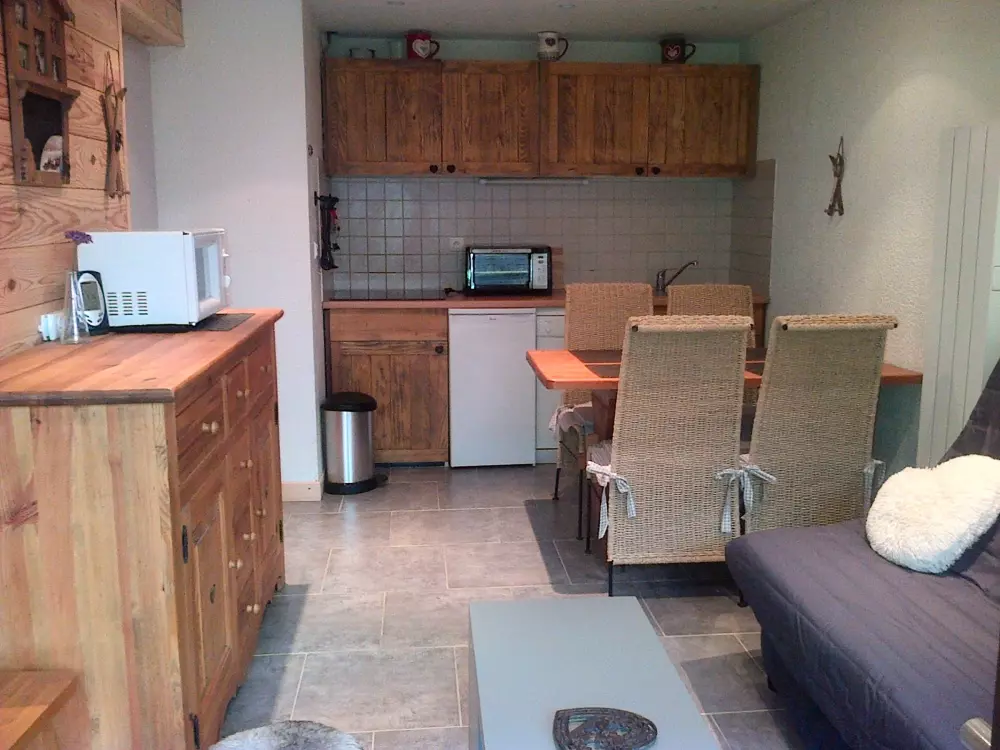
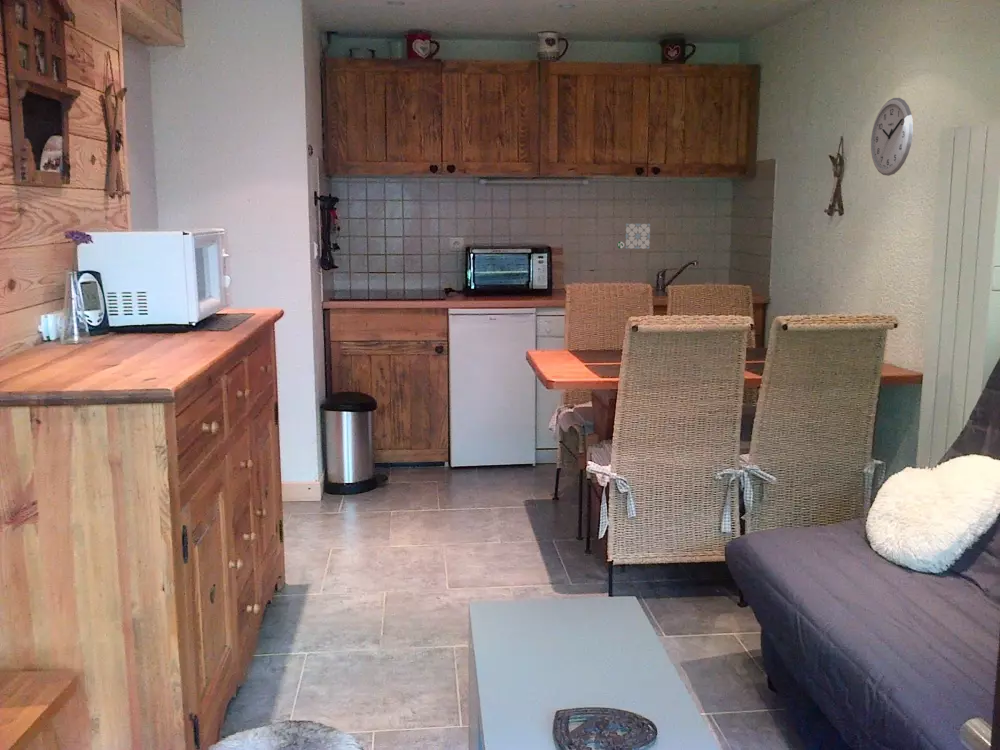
+ wall clock [870,97,914,177]
+ tile [616,223,651,250]
